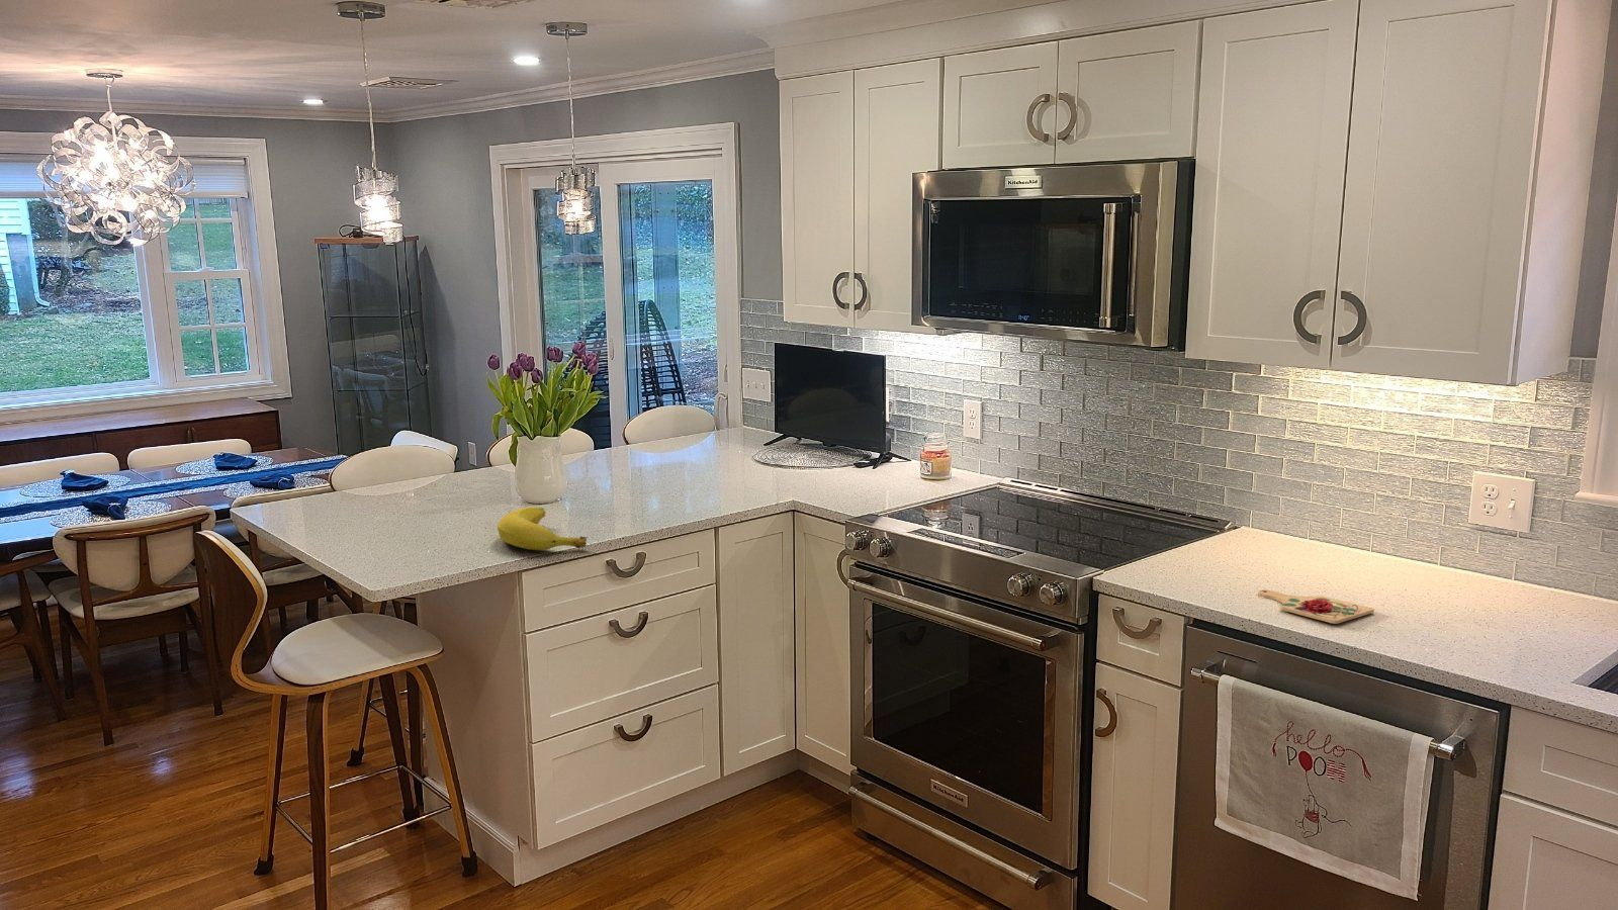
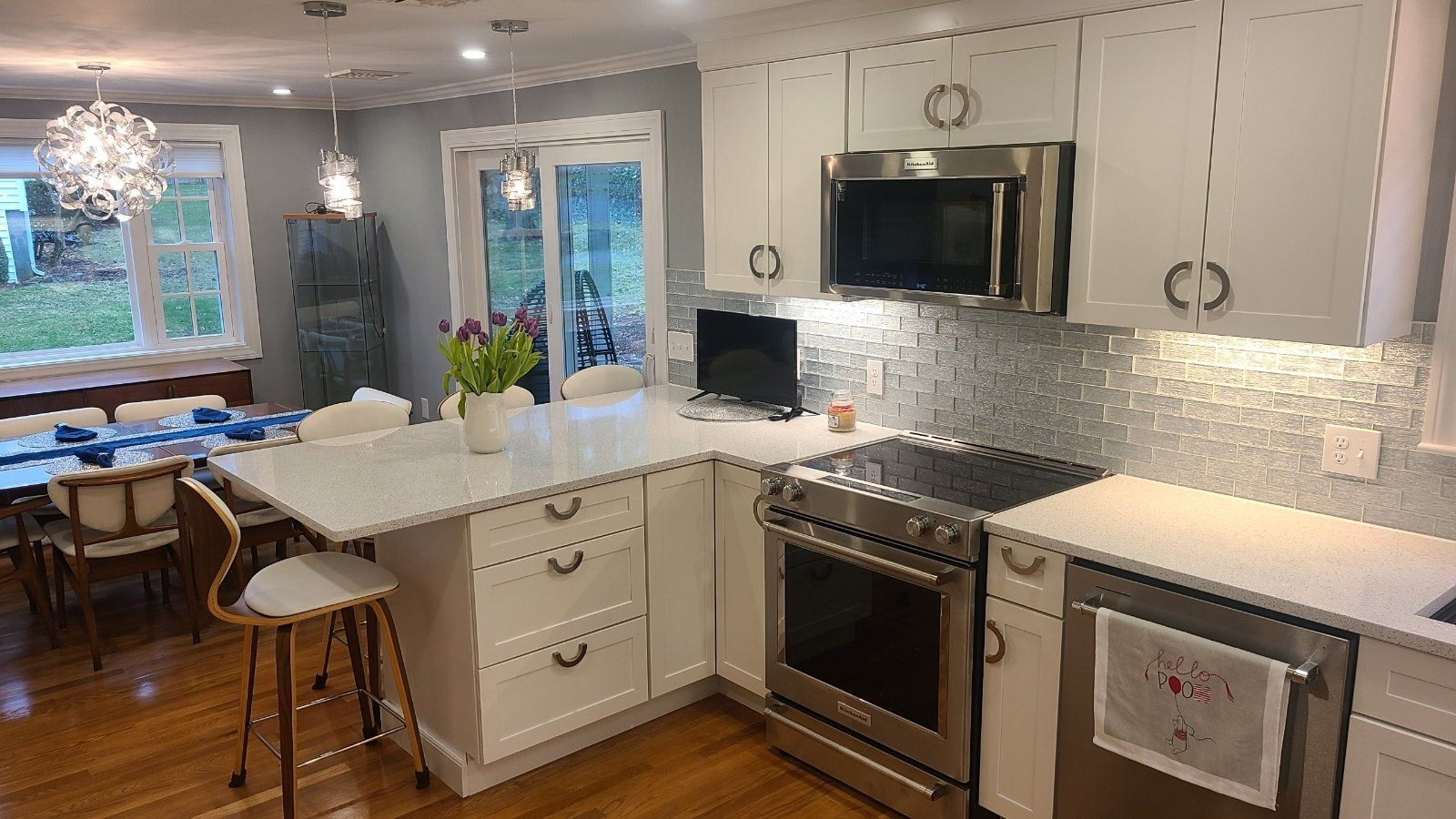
- banana [497,507,588,551]
- cutting board [1257,590,1376,624]
